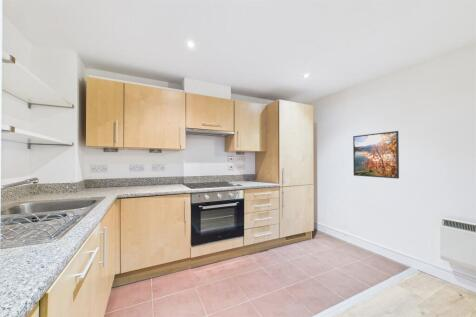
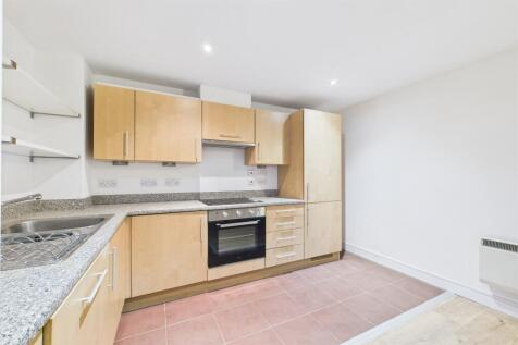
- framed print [352,130,400,180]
